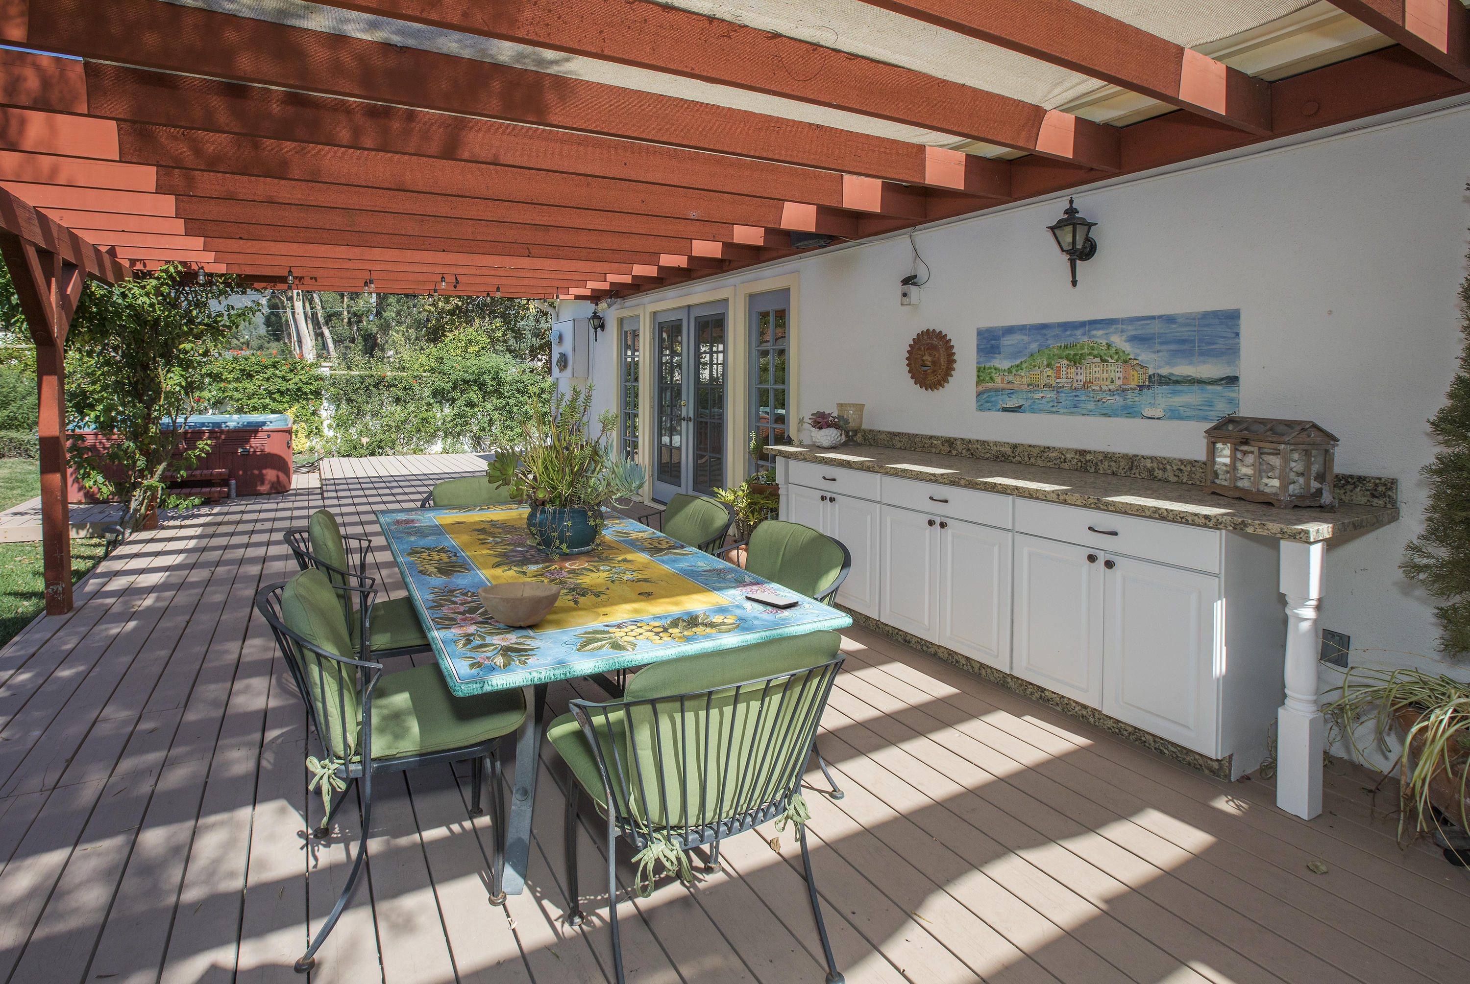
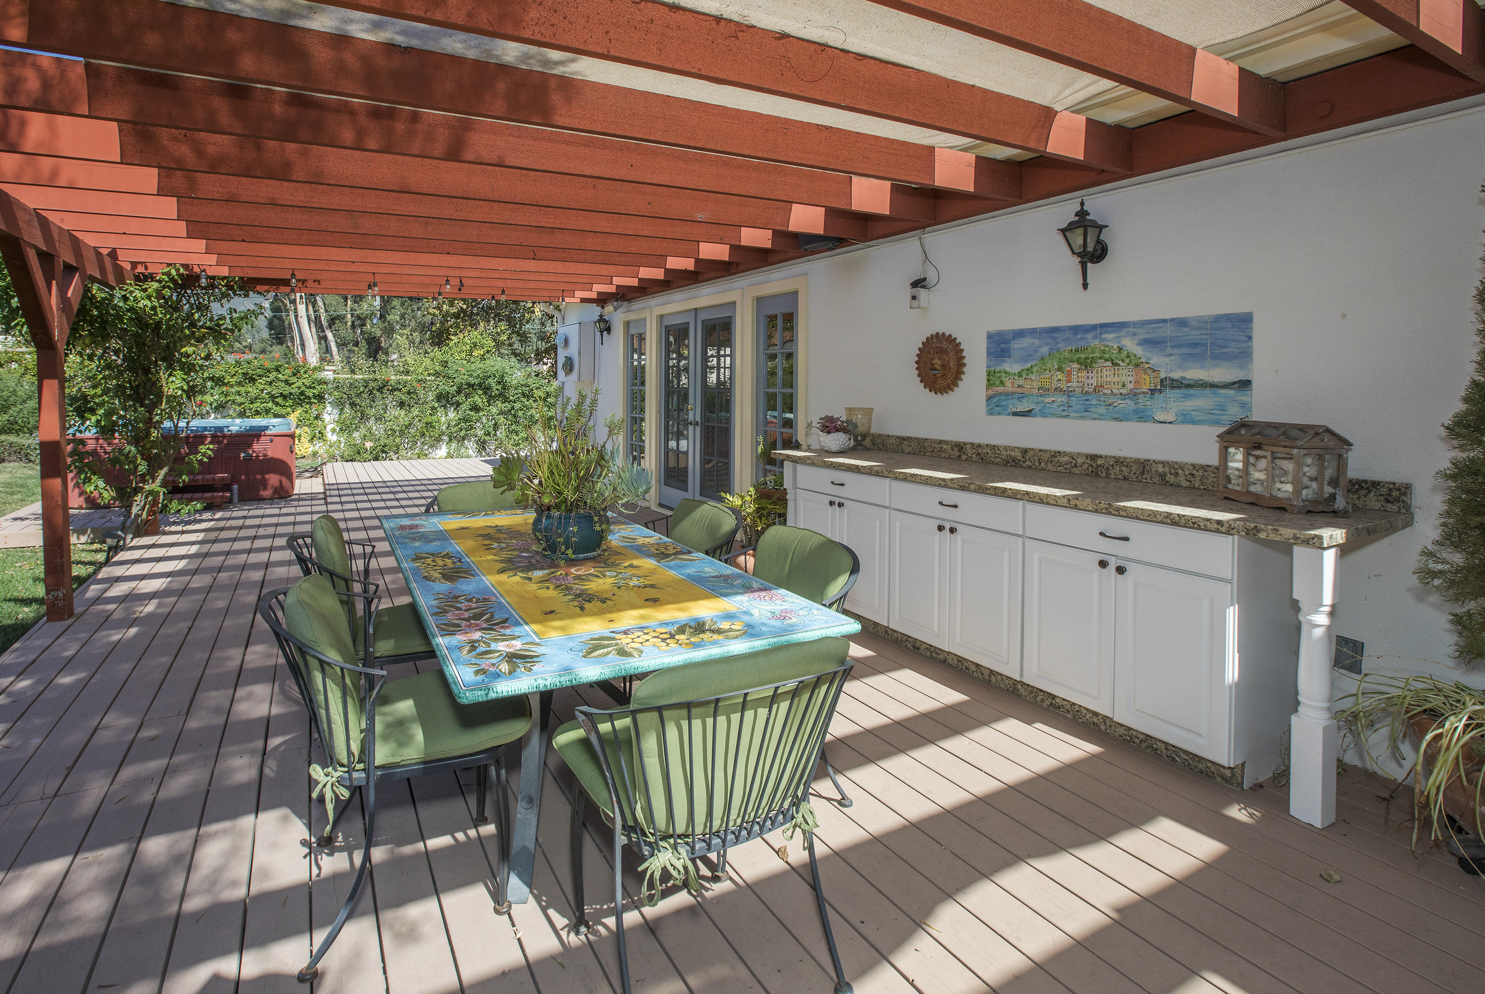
- bowl [478,581,561,627]
- smartphone [745,592,799,608]
